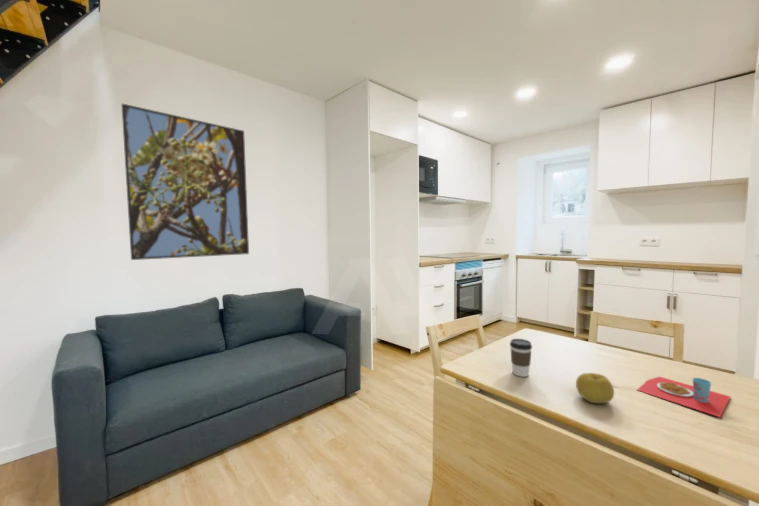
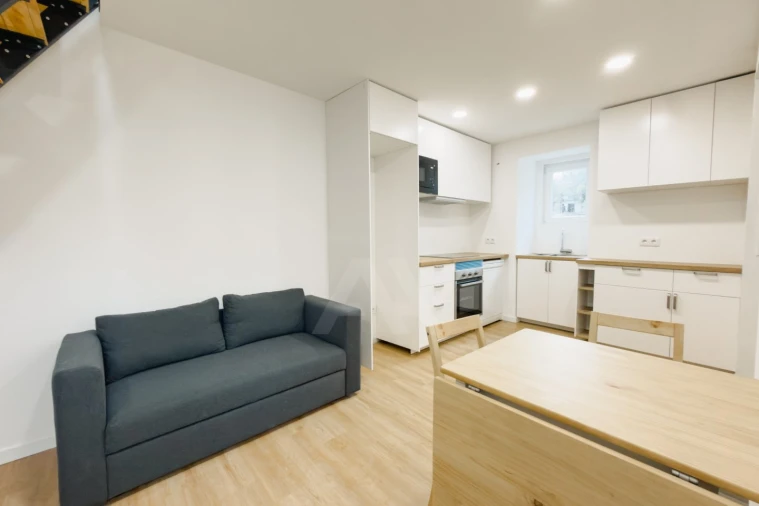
- coffee cup [509,338,533,378]
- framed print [121,103,250,261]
- fruit [575,372,615,404]
- placemat [636,375,732,418]
